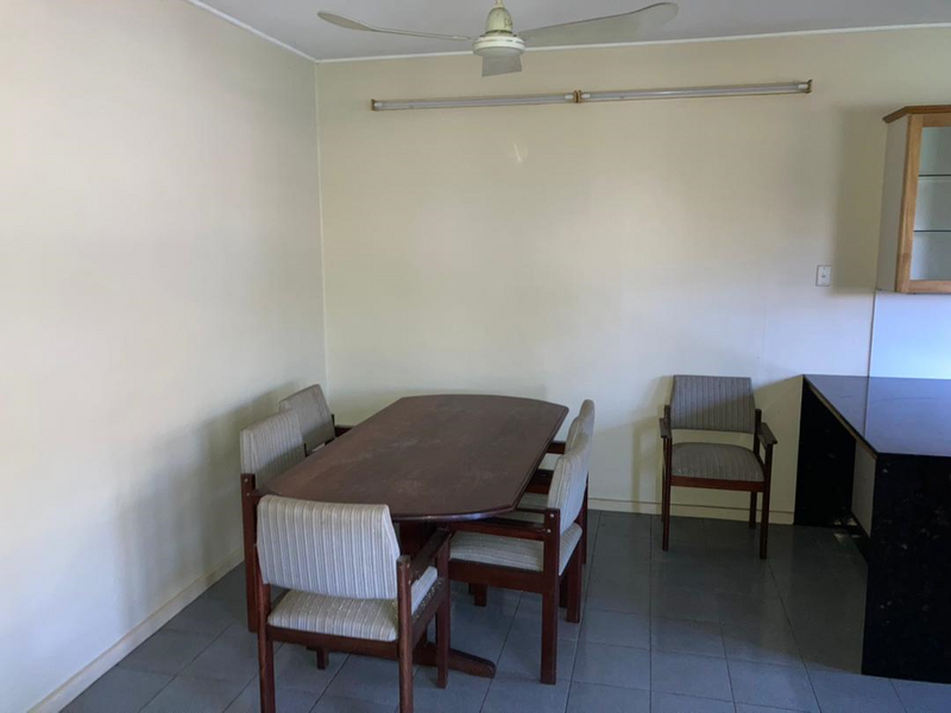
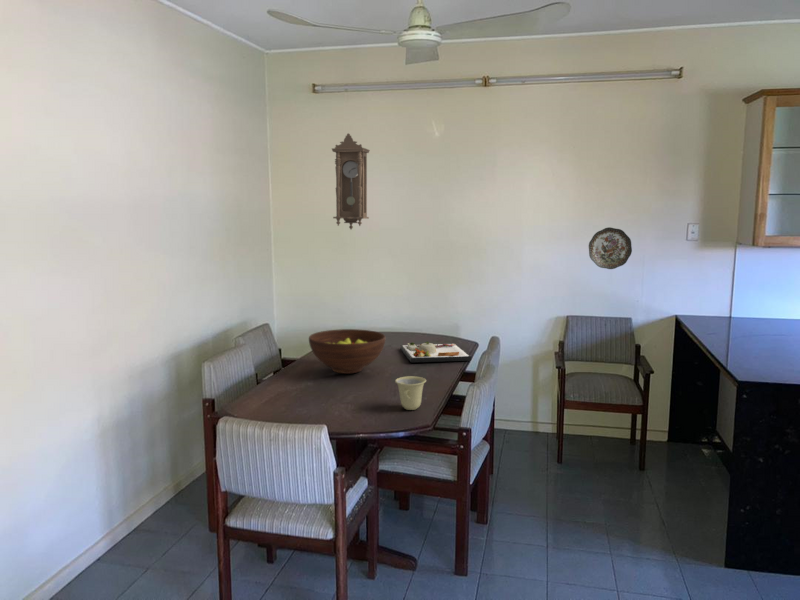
+ decorative plate [588,226,633,270]
+ cup [394,375,427,411]
+ pendulum clock [331,132,371,231]
+ fruit bowl [308,328,386,375]
+ dinner plate [400,340,472,364]
